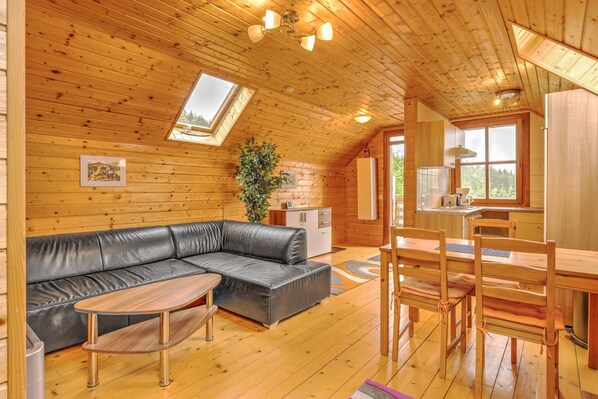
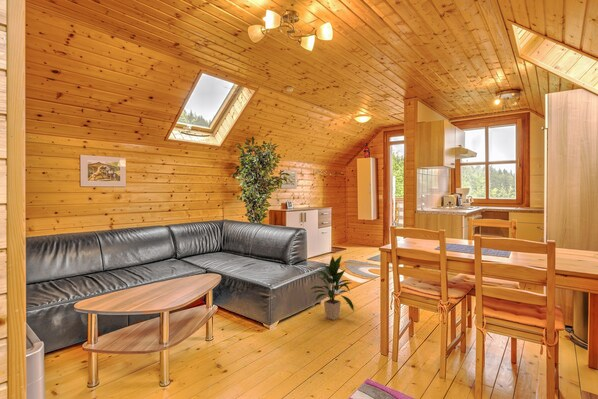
+ indoor plant [308,255,355,321]
